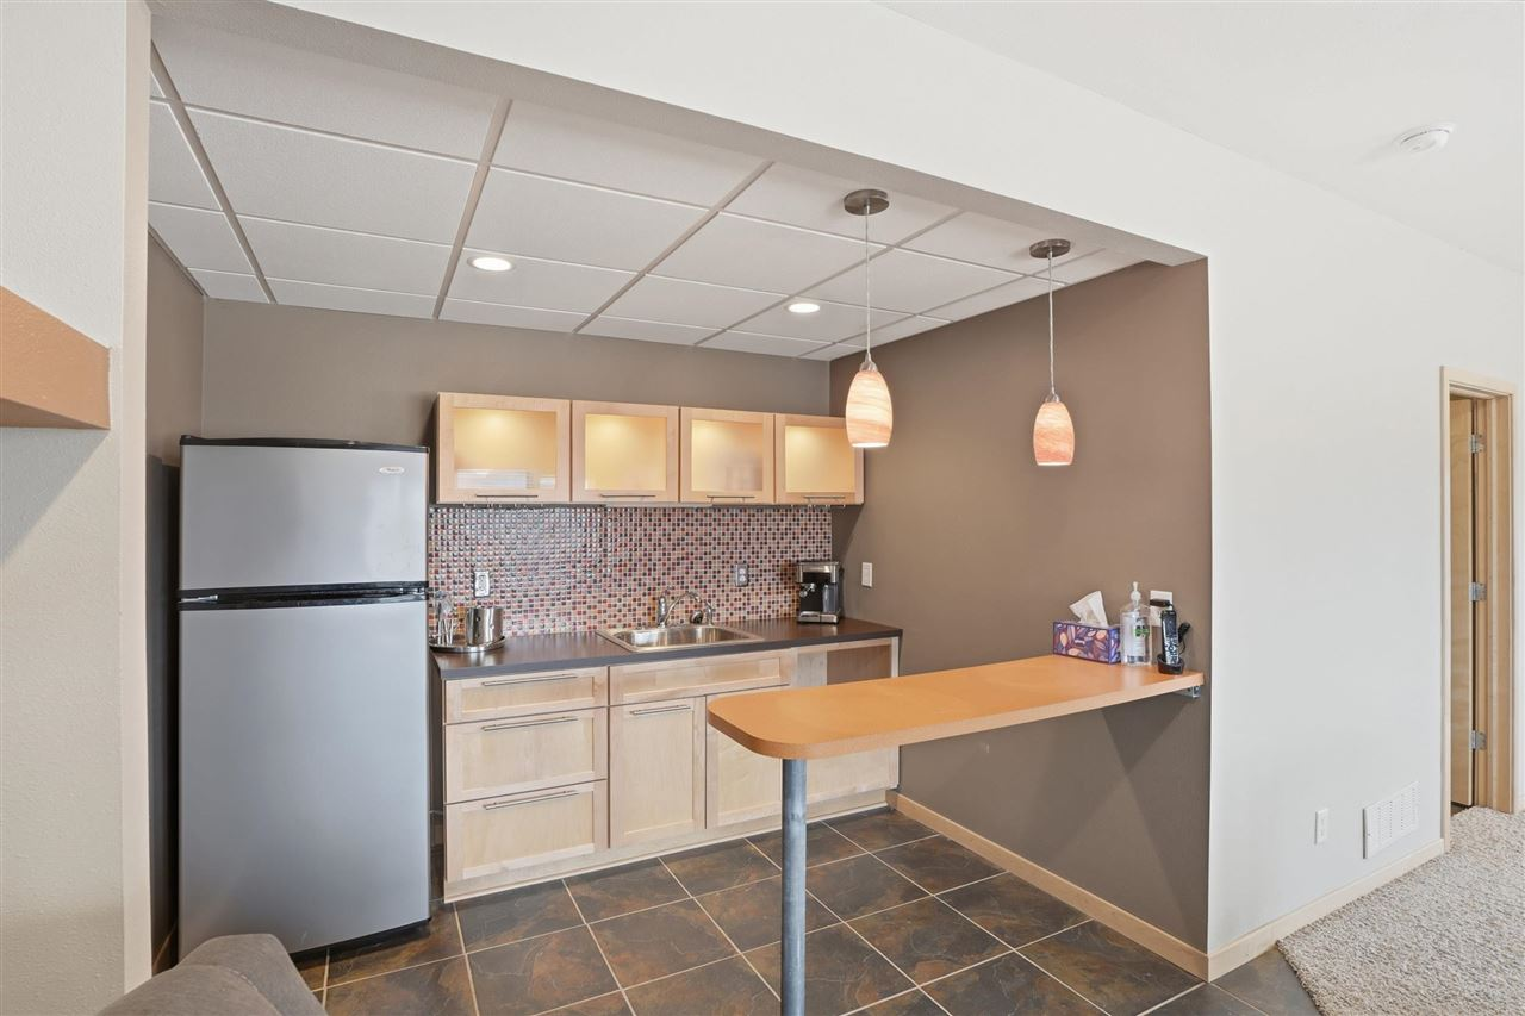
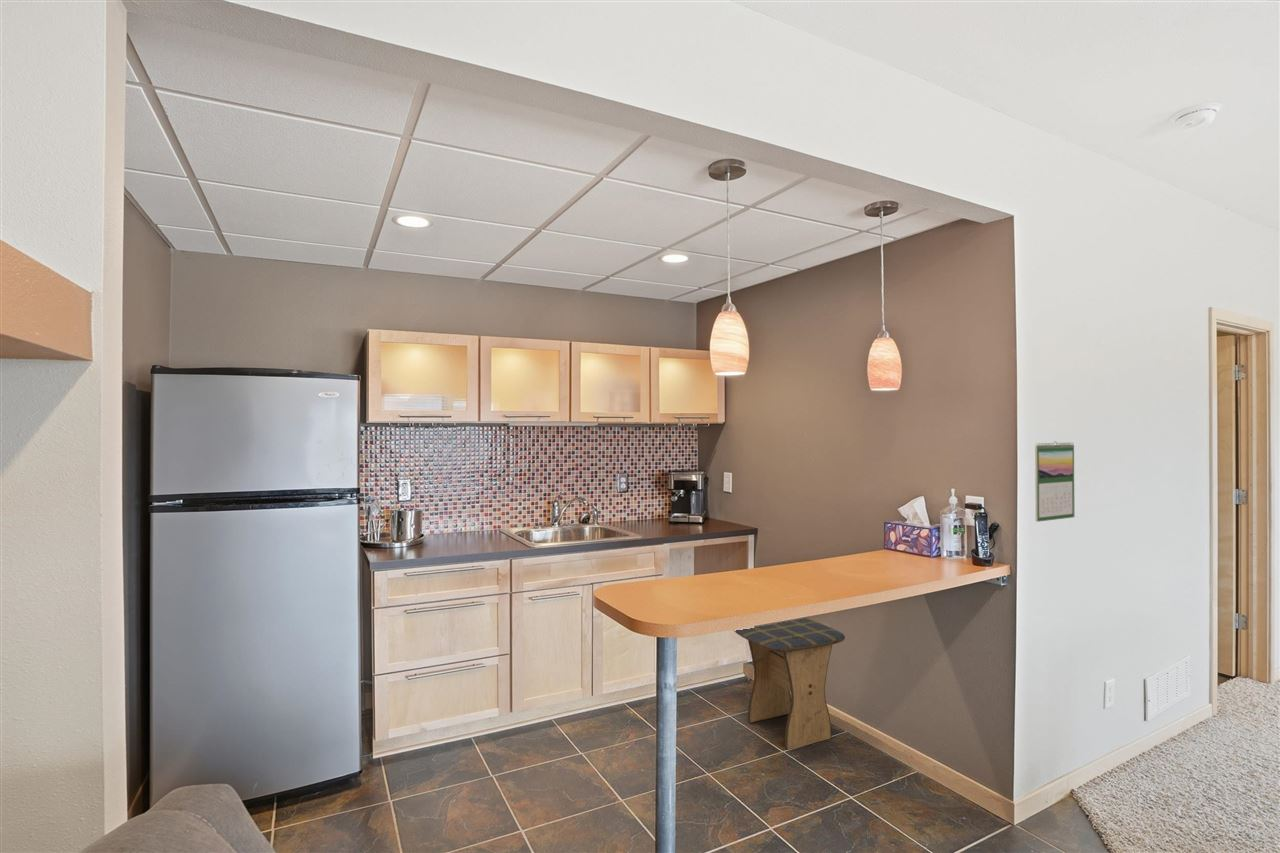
+ stool [734,617,846,751]
+ calendar [1034,440,1075,523]
